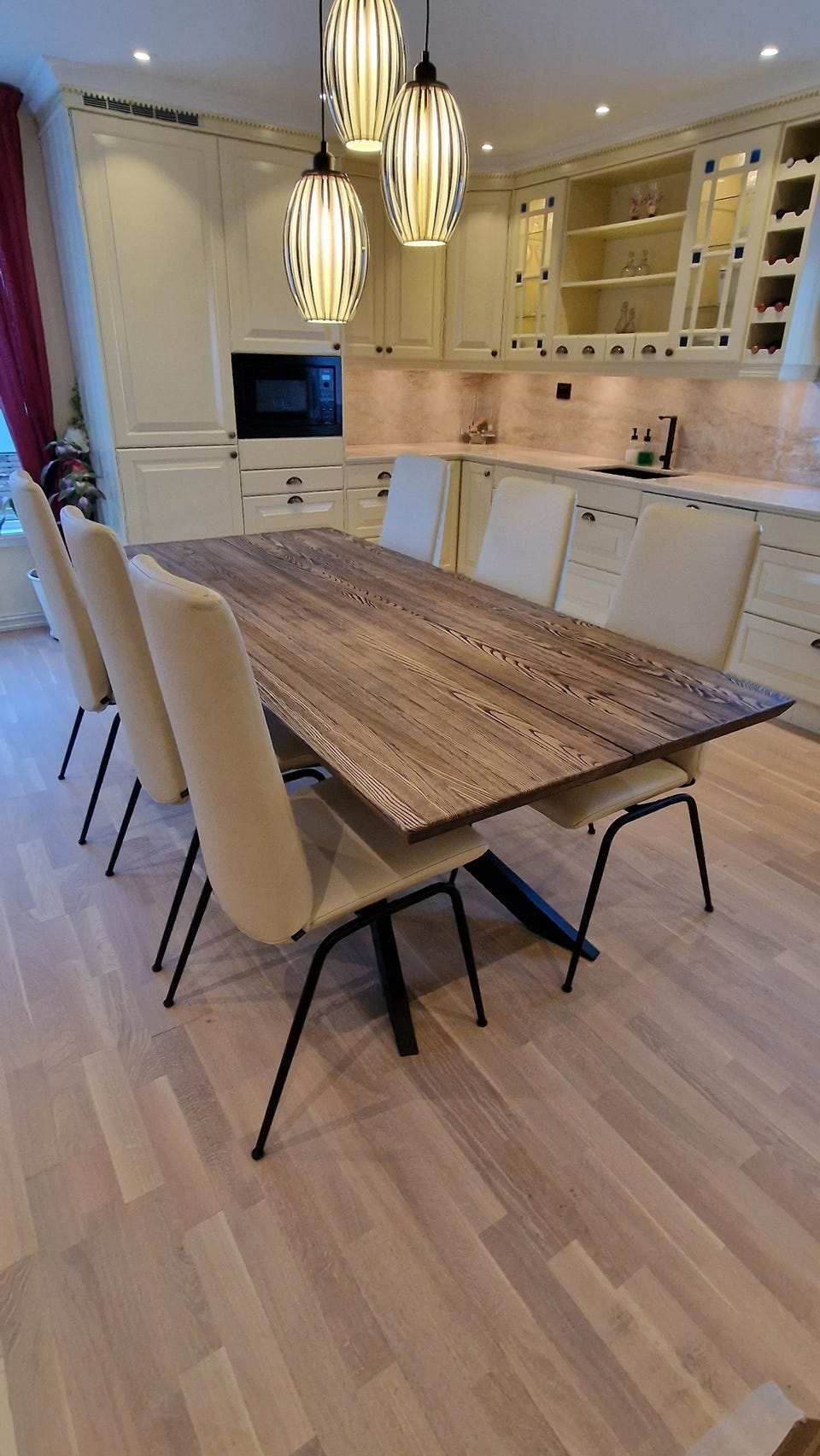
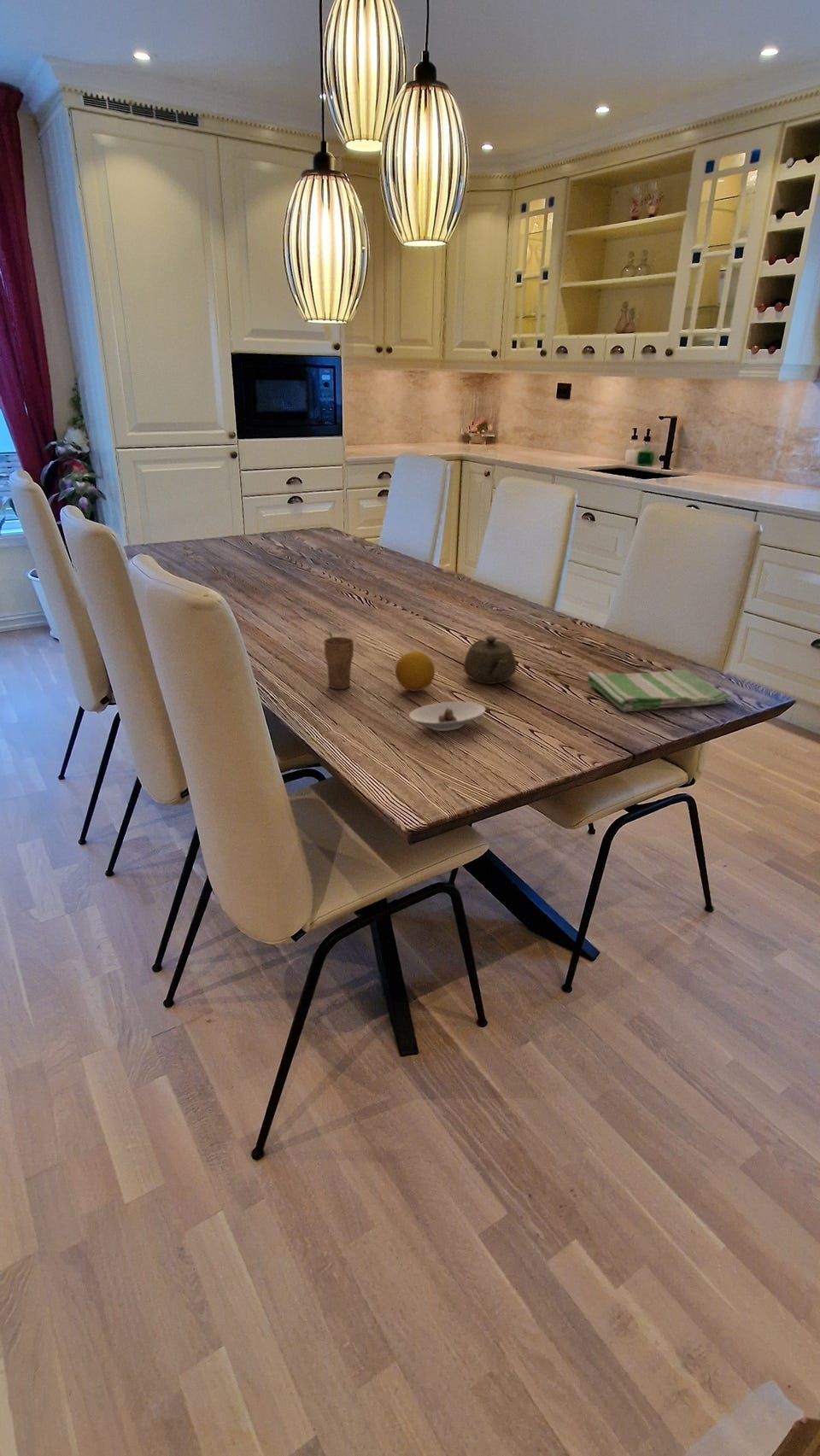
+ dish towel [586,669,730,713]
+ cup [323,632,354,690]
+ fruit [395,651,436,692]
+ teapot [463,635,518,685]
+ saucer [408,701,486,732]
